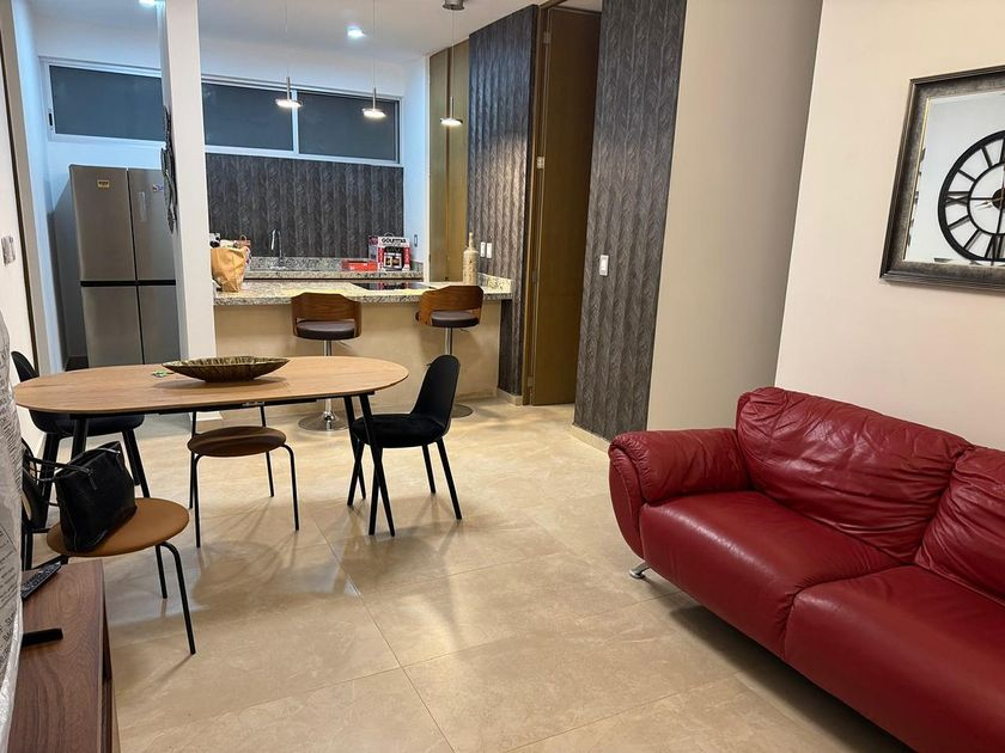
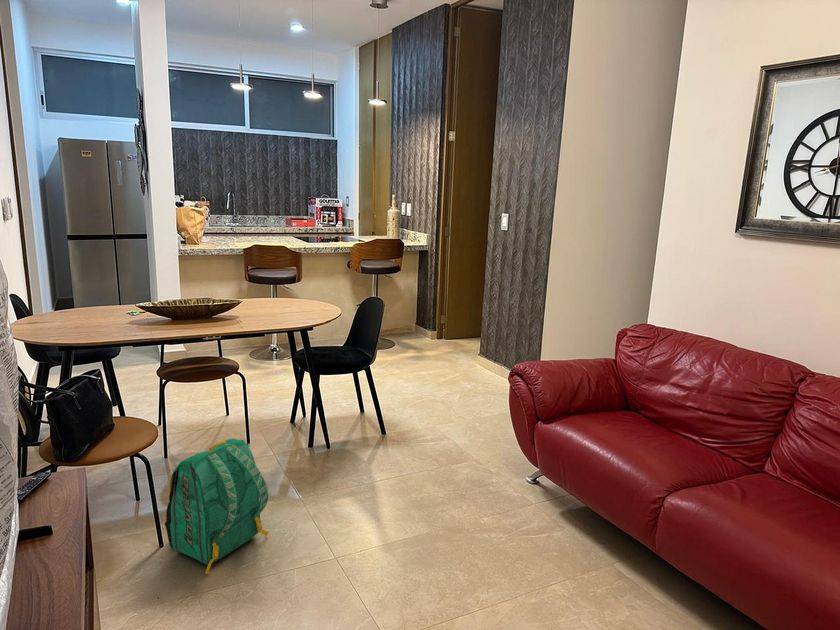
+ backpack [164,438,269,575]
